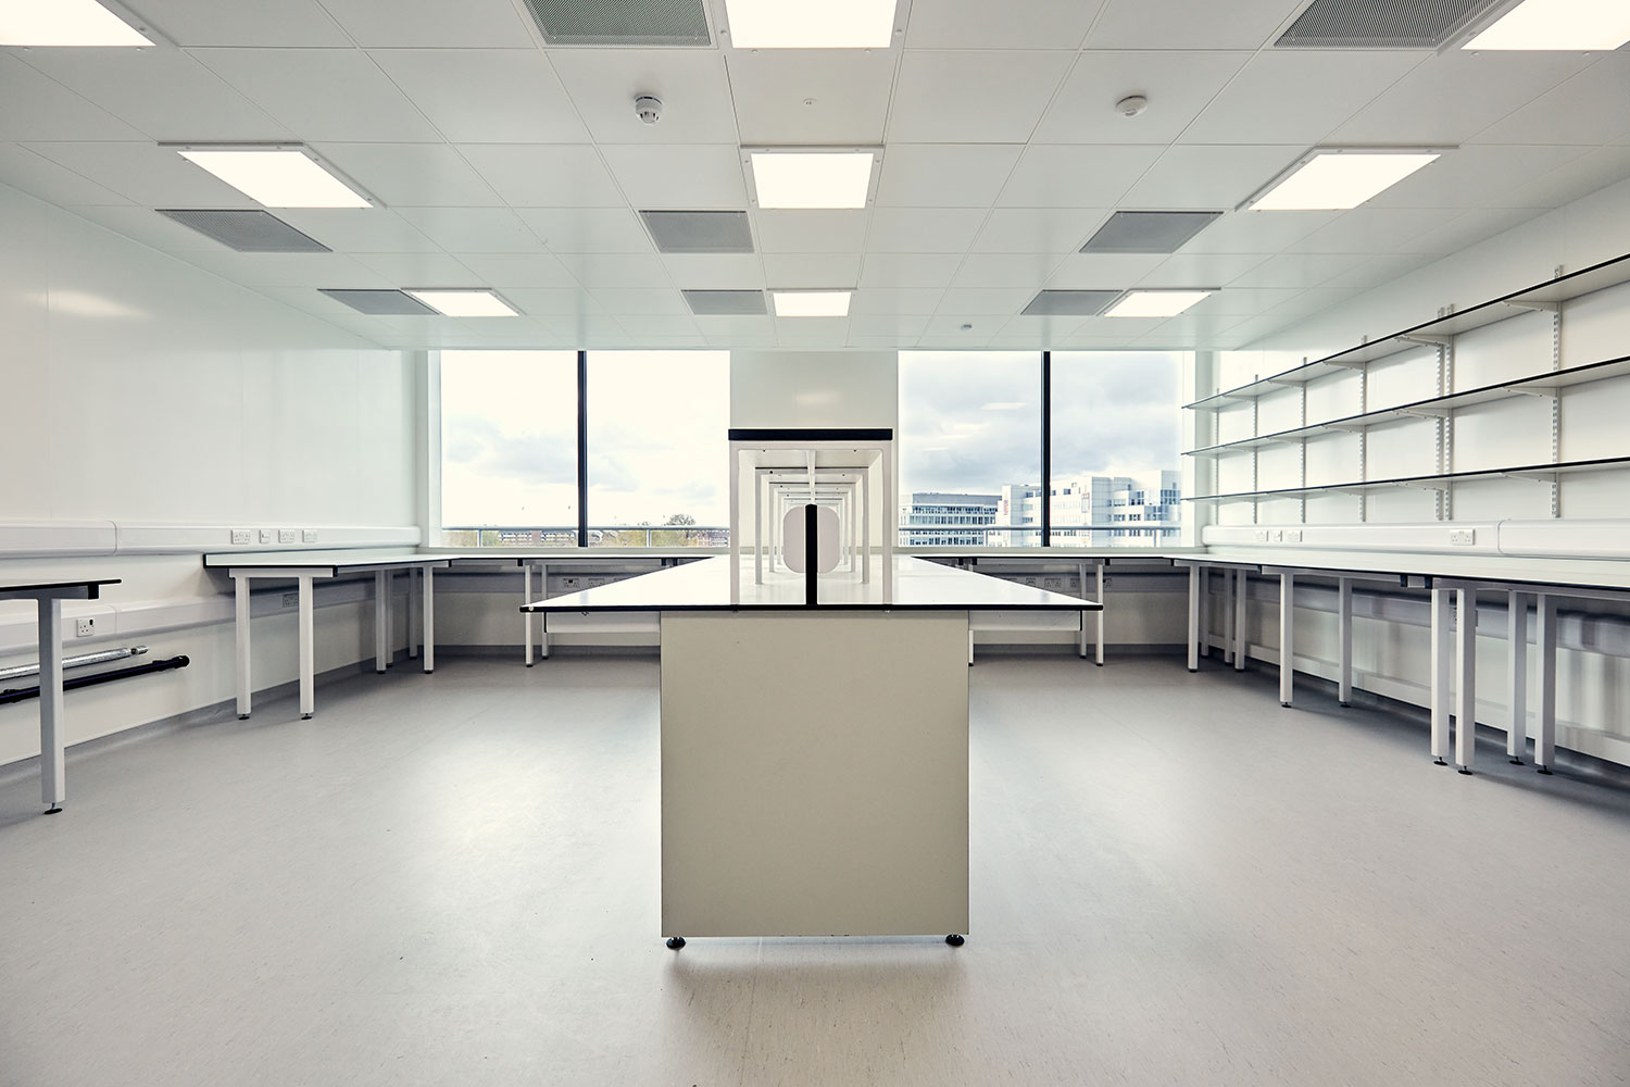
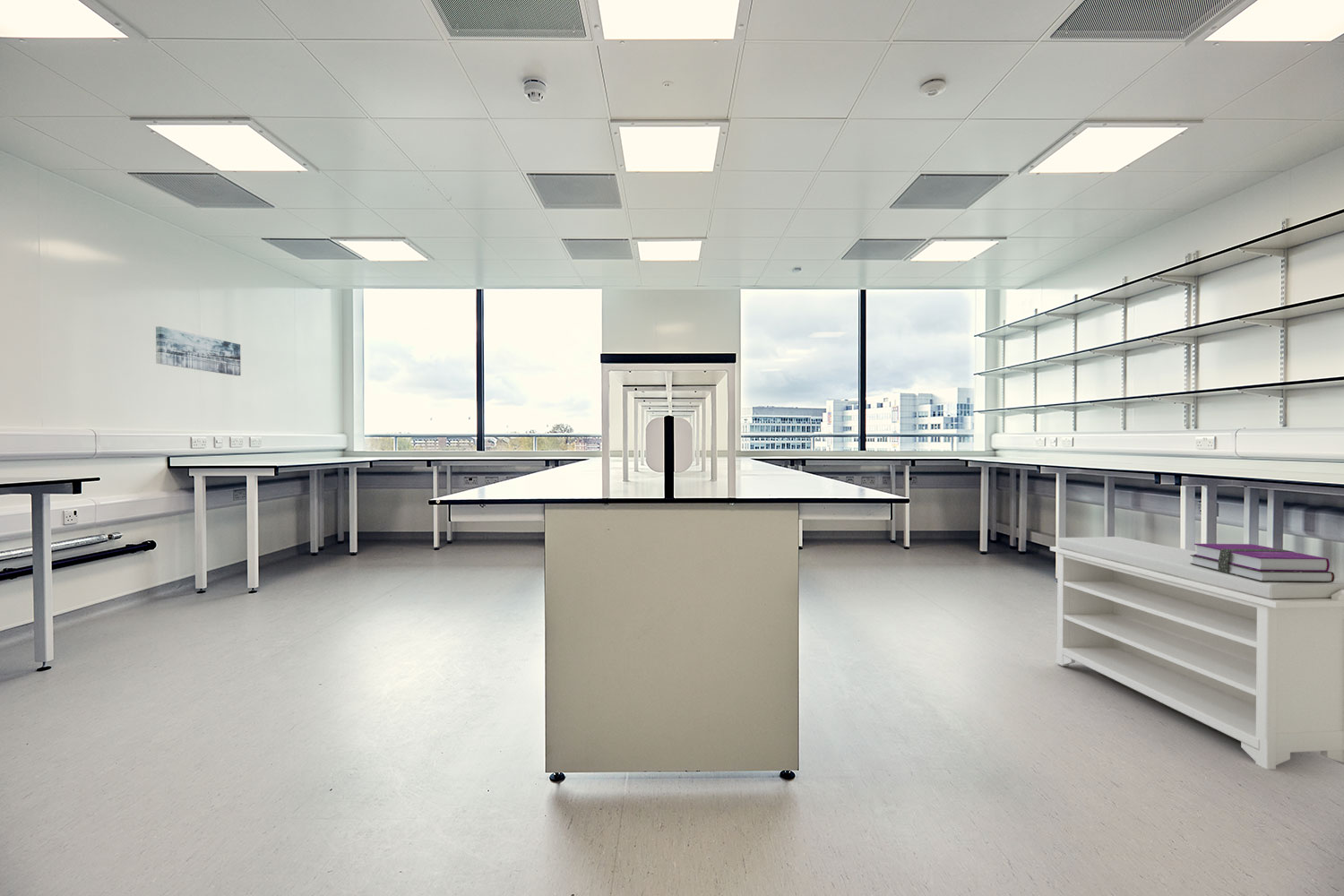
+ bench [1049,536,1344,771]
+ wall art [155,326,242,376]
+ notebook [1190,543,1335,582]
